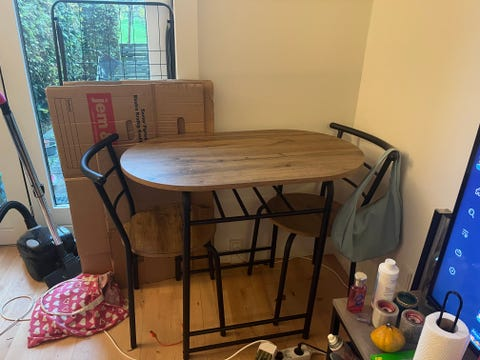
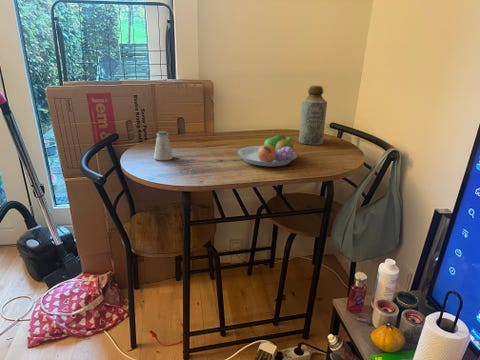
+ fruit bowl [237,134,298,167]
+ bottle [298,85,328,146]
+ saltshaker [153,130,174,161]
